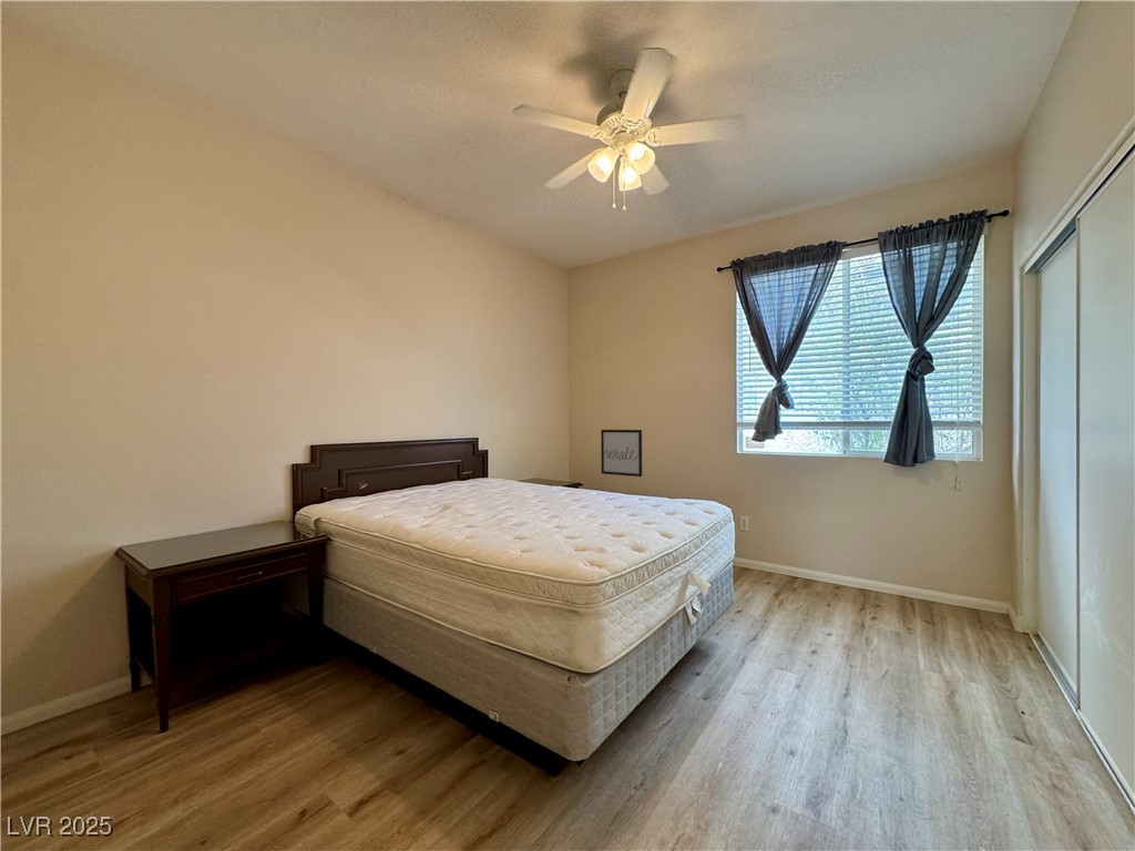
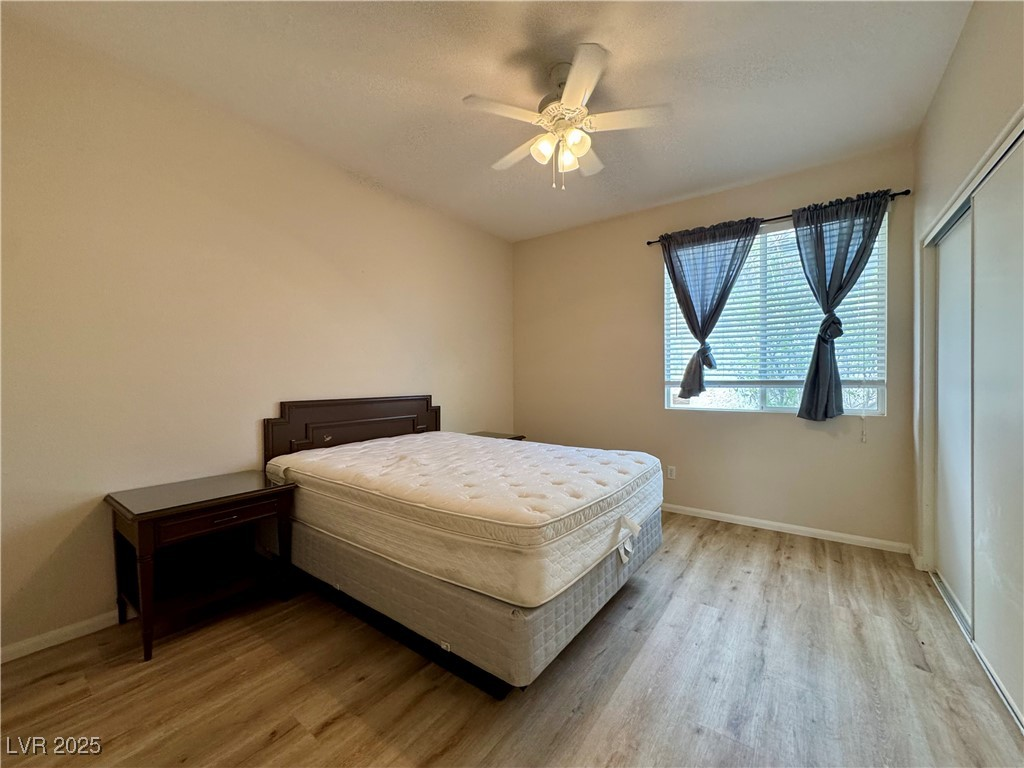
- wall art [600,429,643,478]
